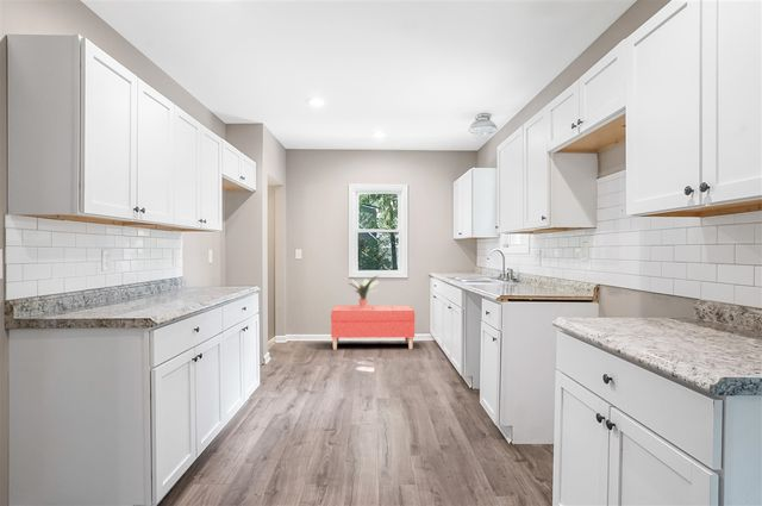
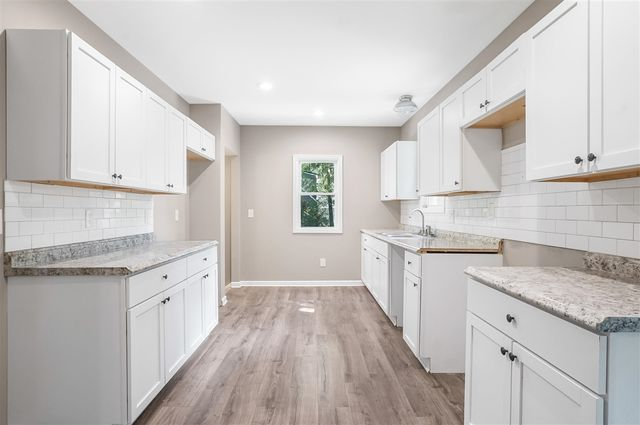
- bench [330,304,417,351]
- potted plant [346,275,380,307]
